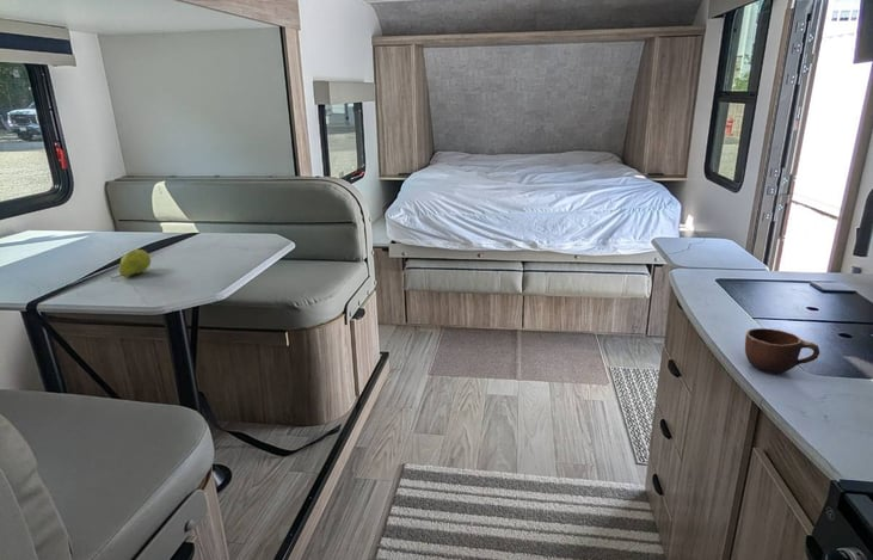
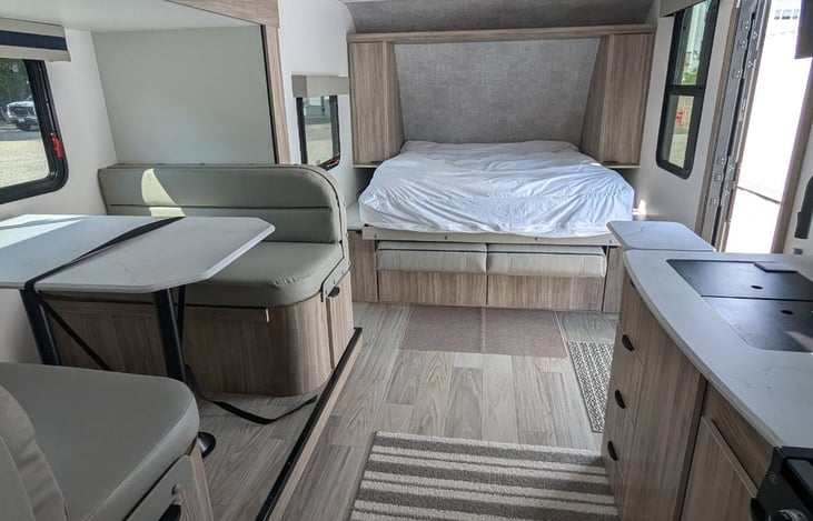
- fruit [109,248,152,279]
- mug [744,327,820,375]
